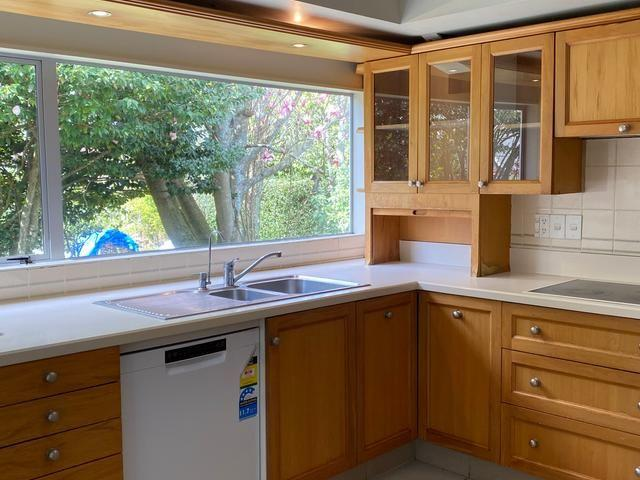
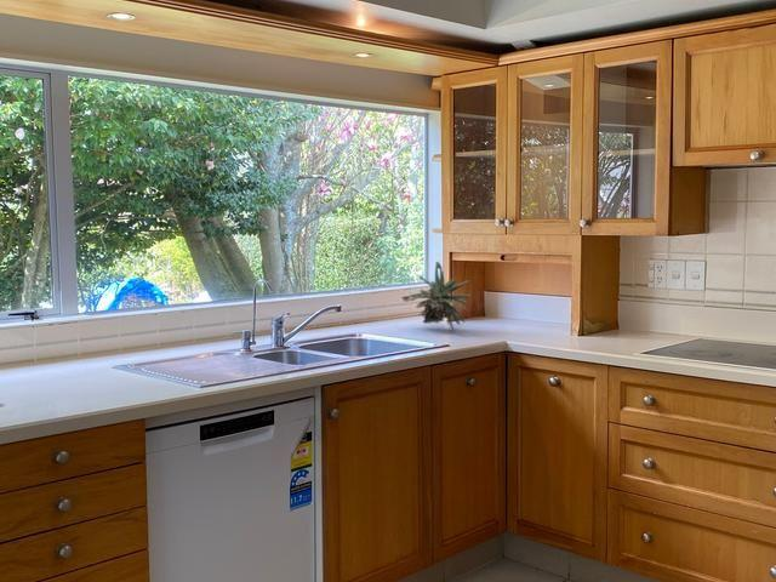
+ plant [400,261,472,331]
